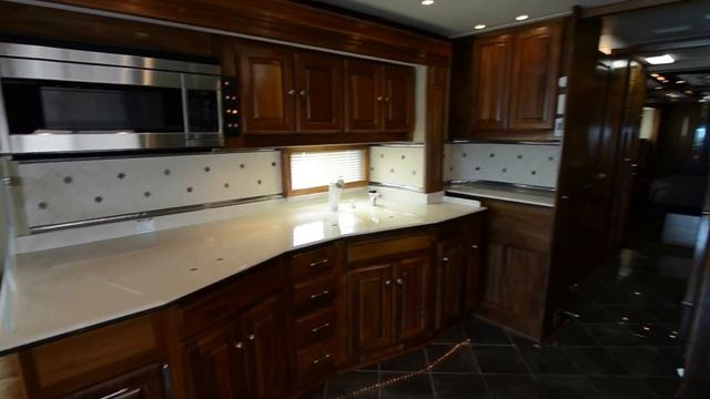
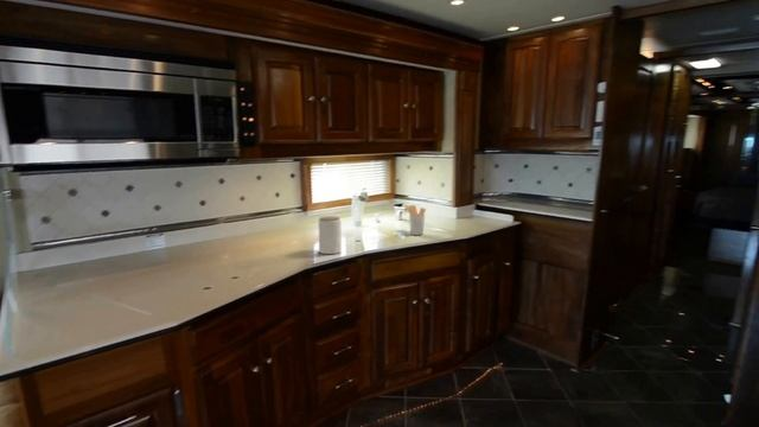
+ jar [318,216,343,255]
+ utensil holder [404,204,427,236]
